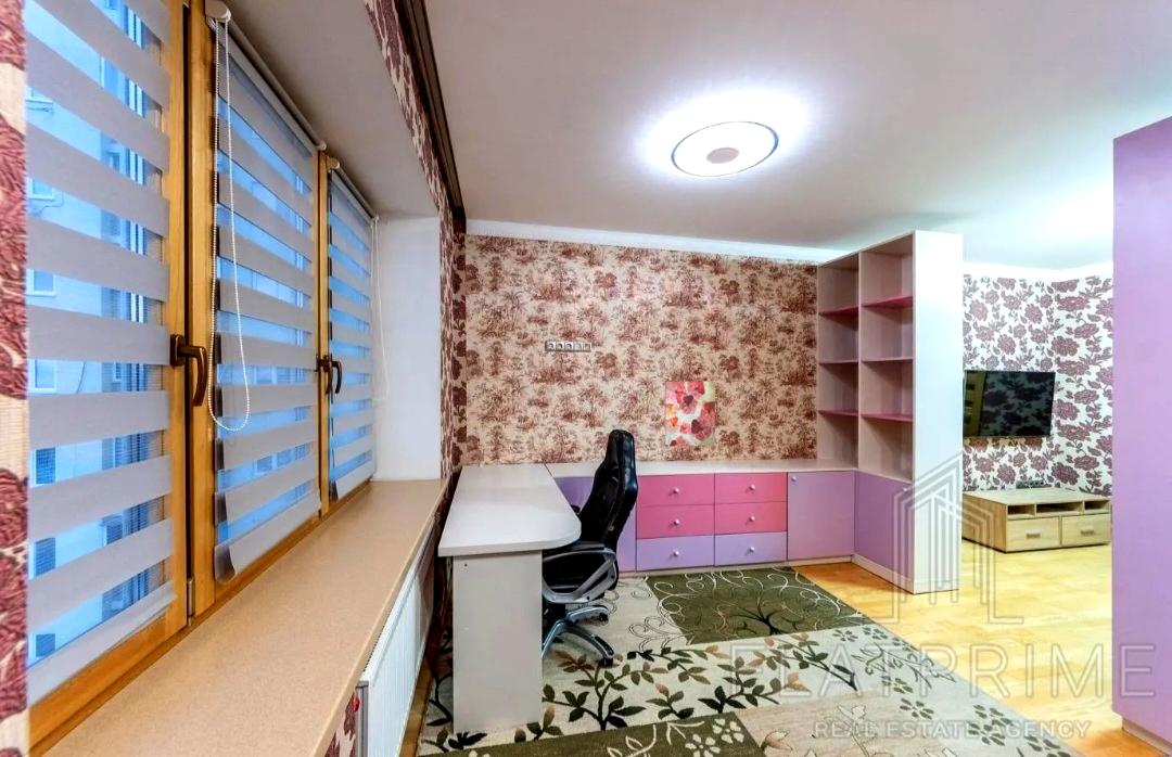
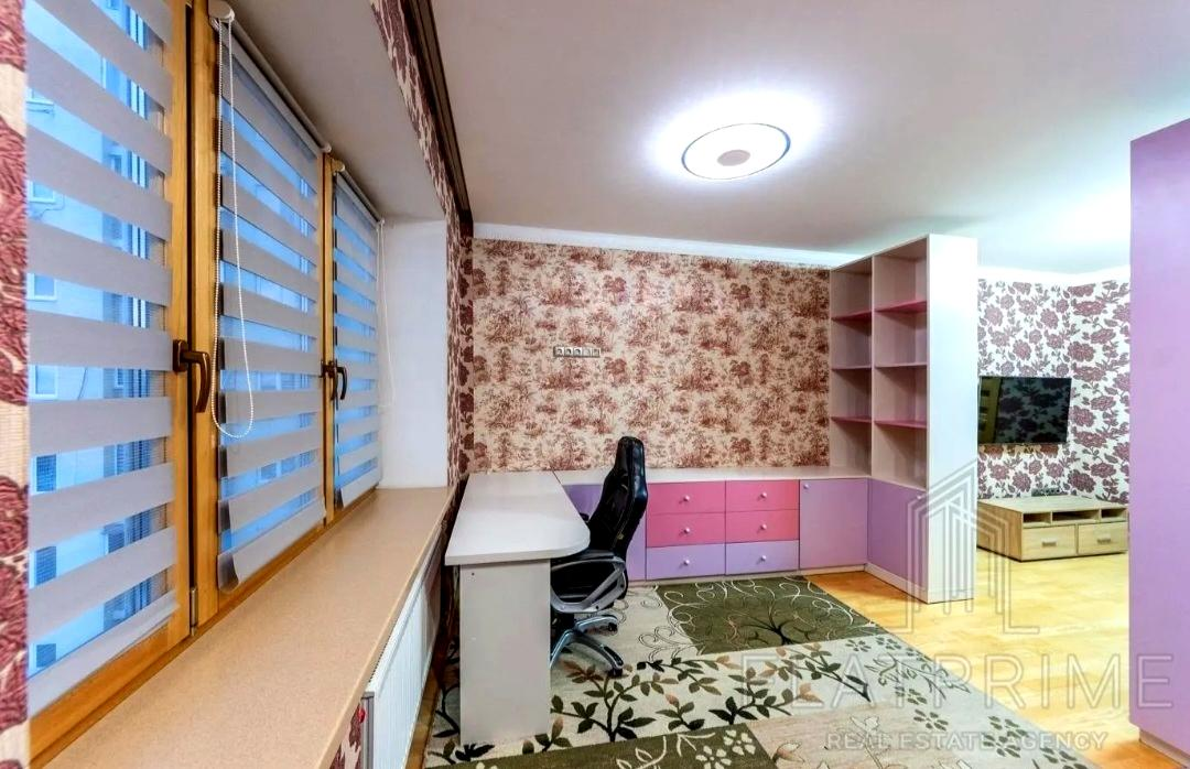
- wall art [664,381,716,447]
